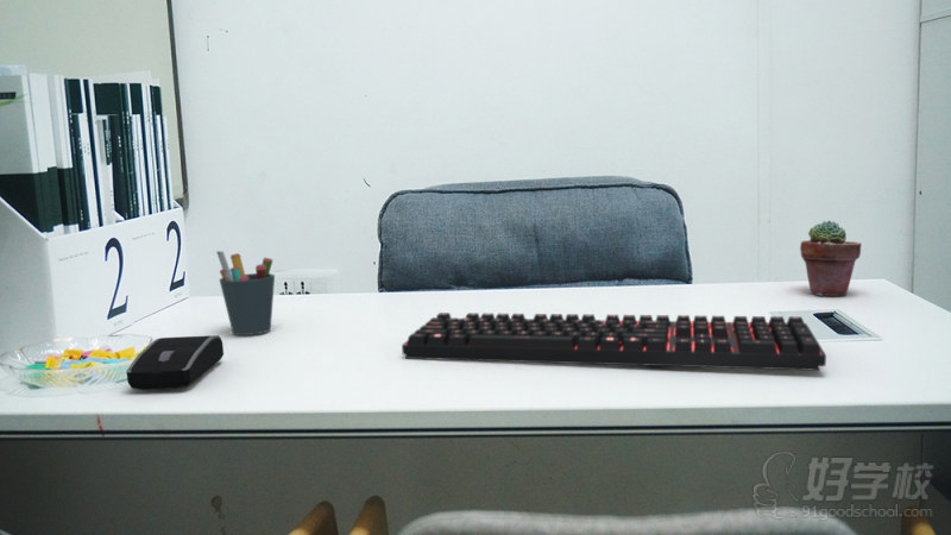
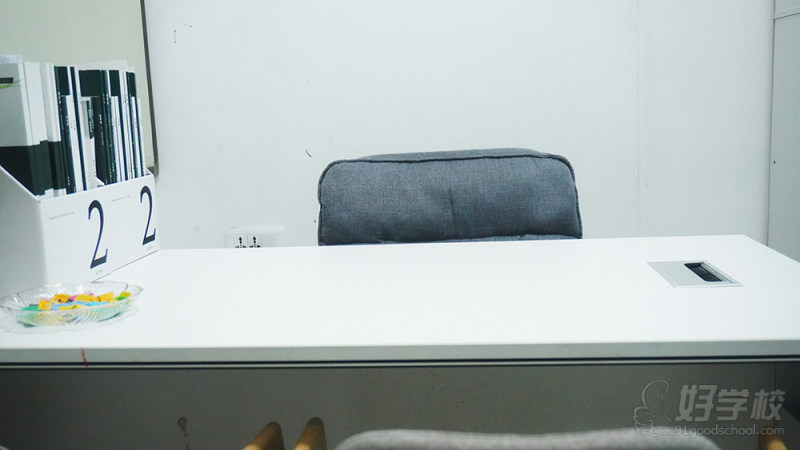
- potted succulent [799,219,863,297]
- pen holder [215,250,276,336]
- keyboard [401,311,827,372]
- computer mouse [125,334,225,391]
